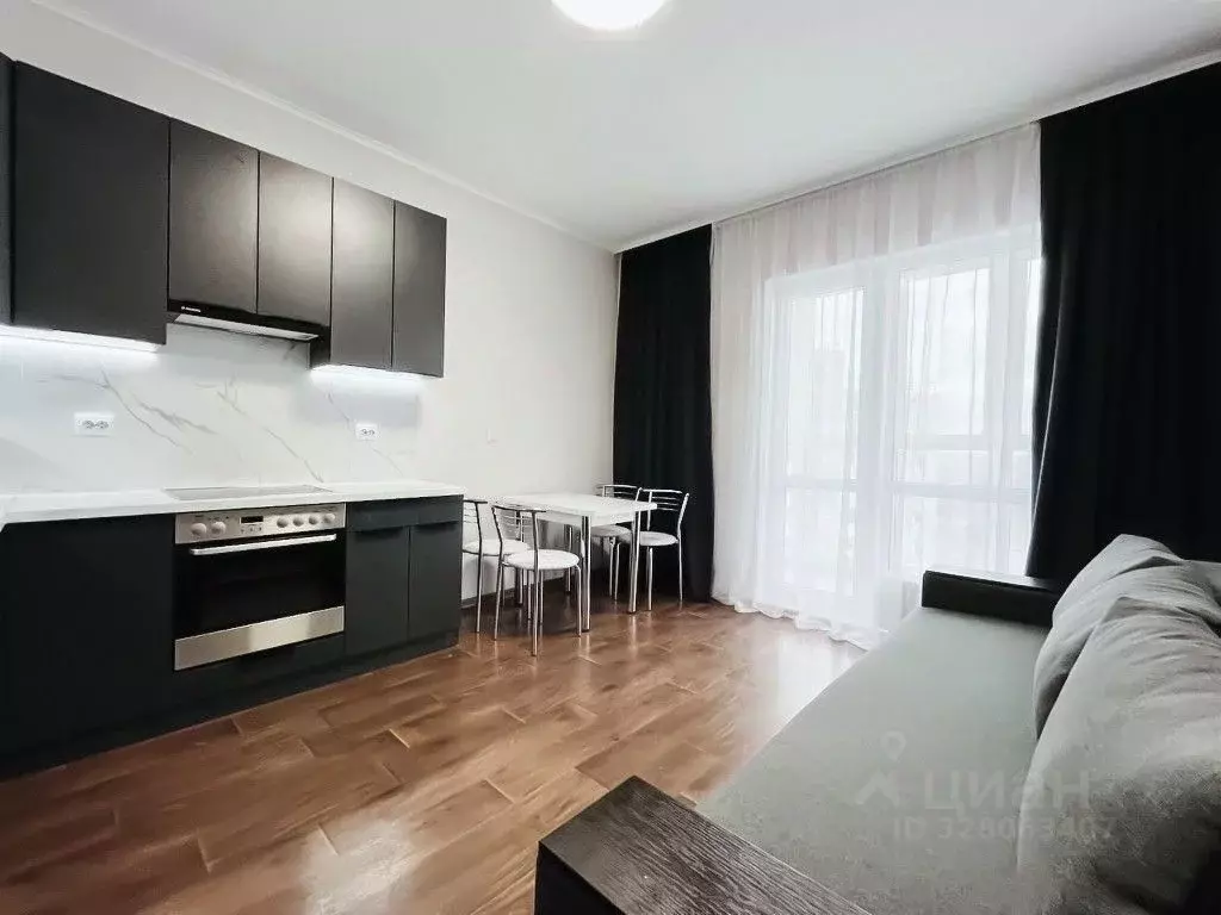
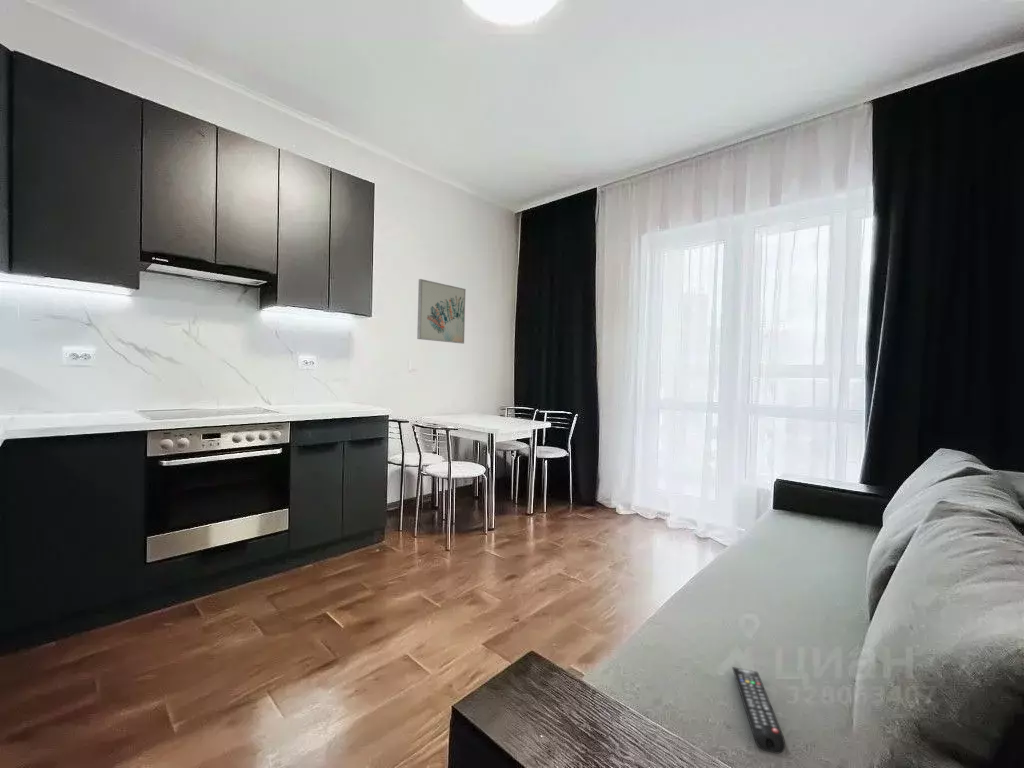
+ remote control [731,666,786,755]
+ wall art [416,278,467,344]
